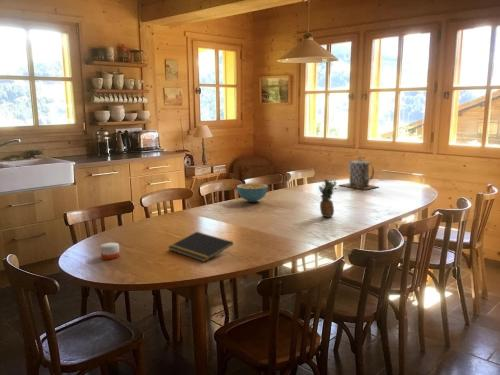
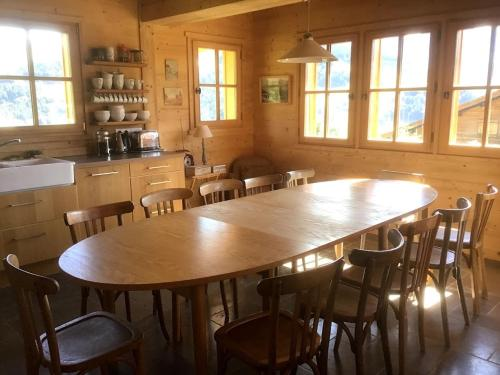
- notepad [168,231,234,263]
- fruit [318,178,338,218]
- teapot [338,156,379,191]
- candle [100,242,121,260]
- cereal bowl [236,182,269,203]
